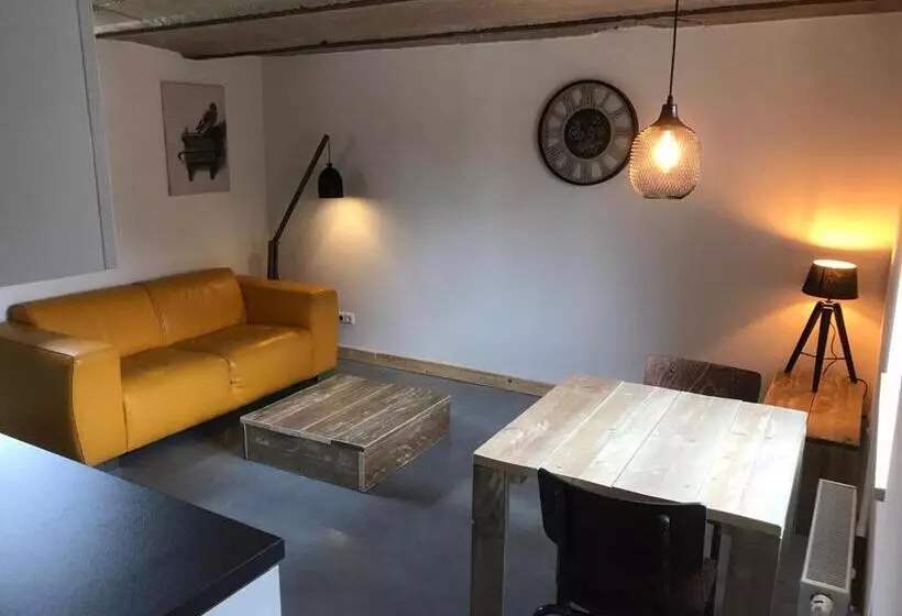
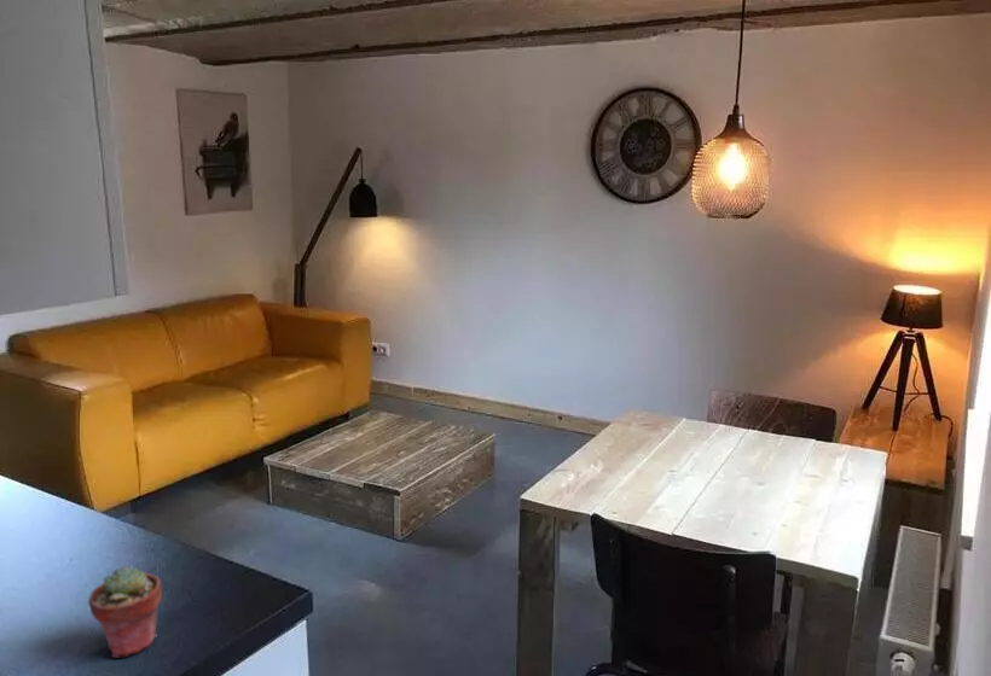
+ potted succulent [87,564,163,659]
